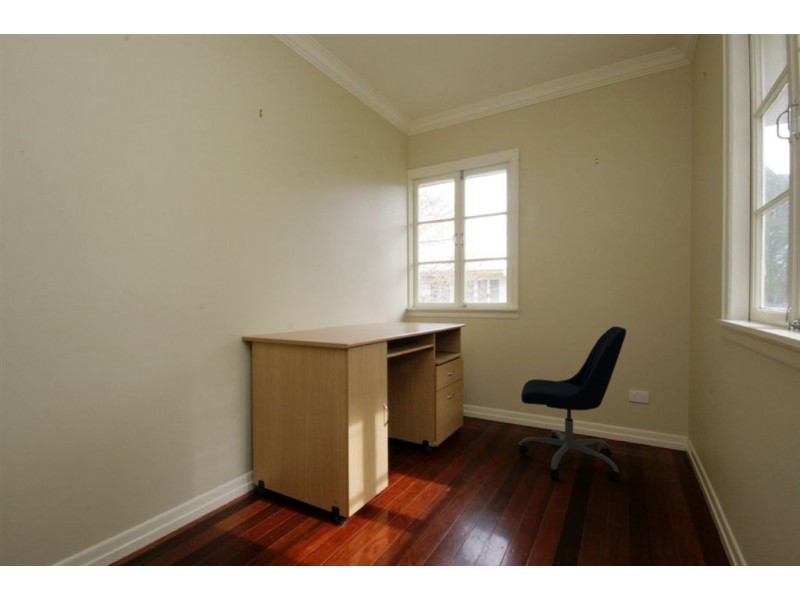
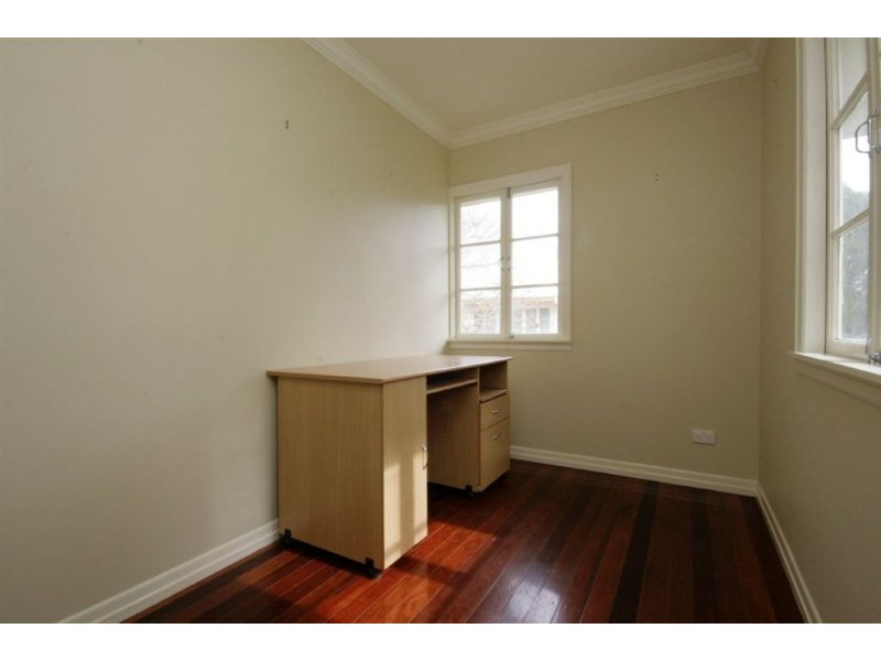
- office chair [517,325,627,482]
